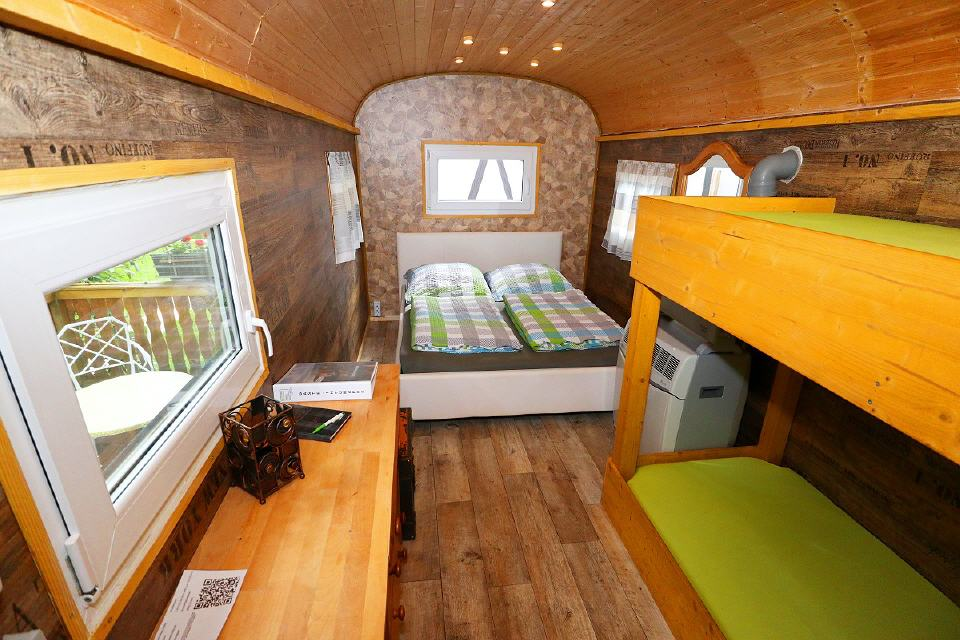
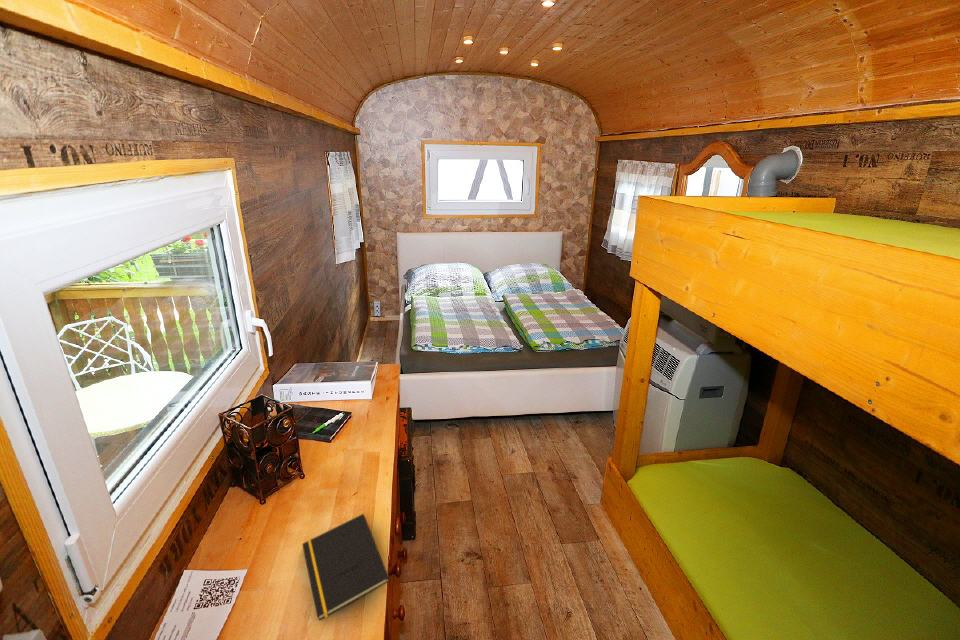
+ notepad [301,513,391,622]
